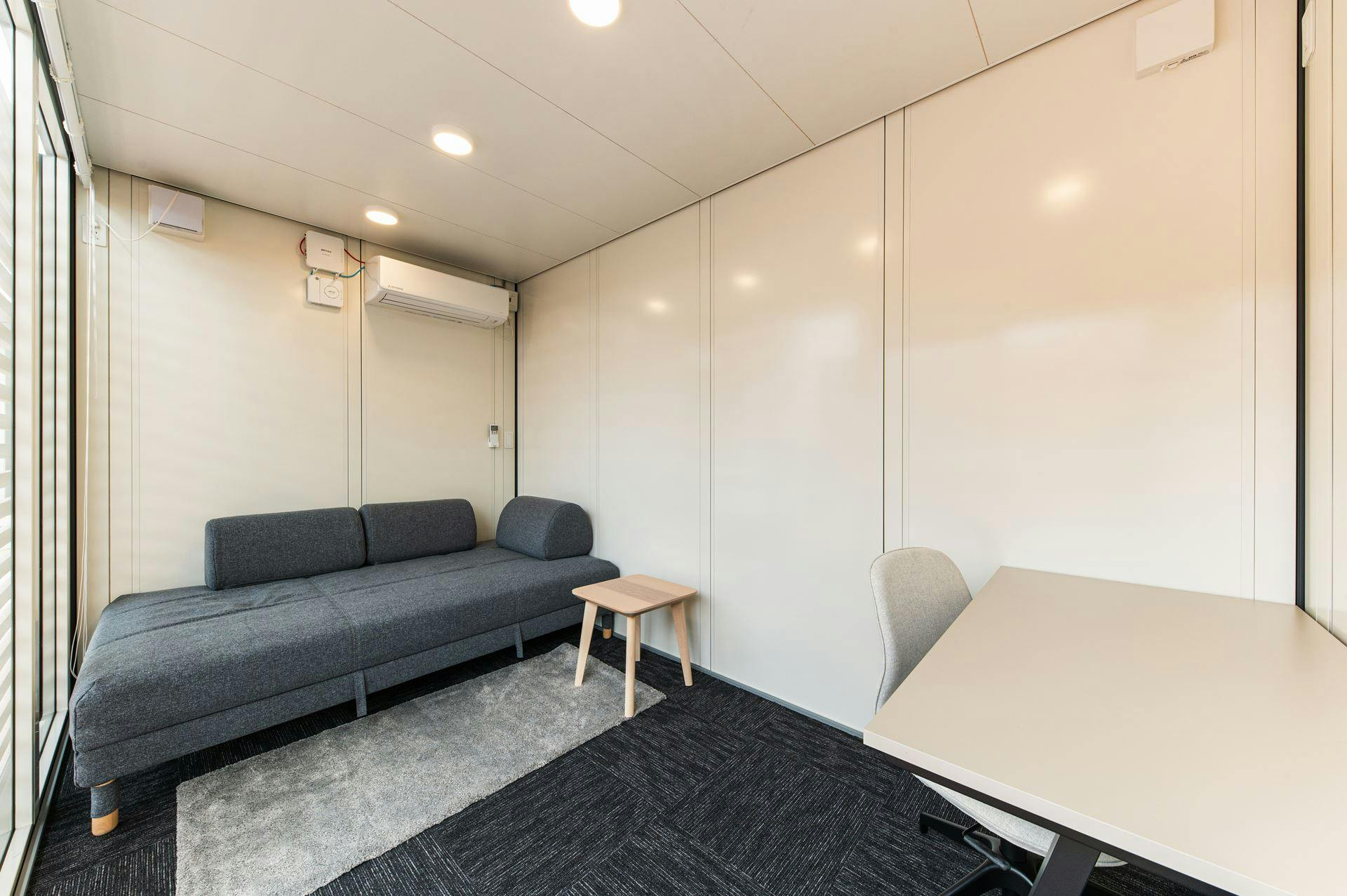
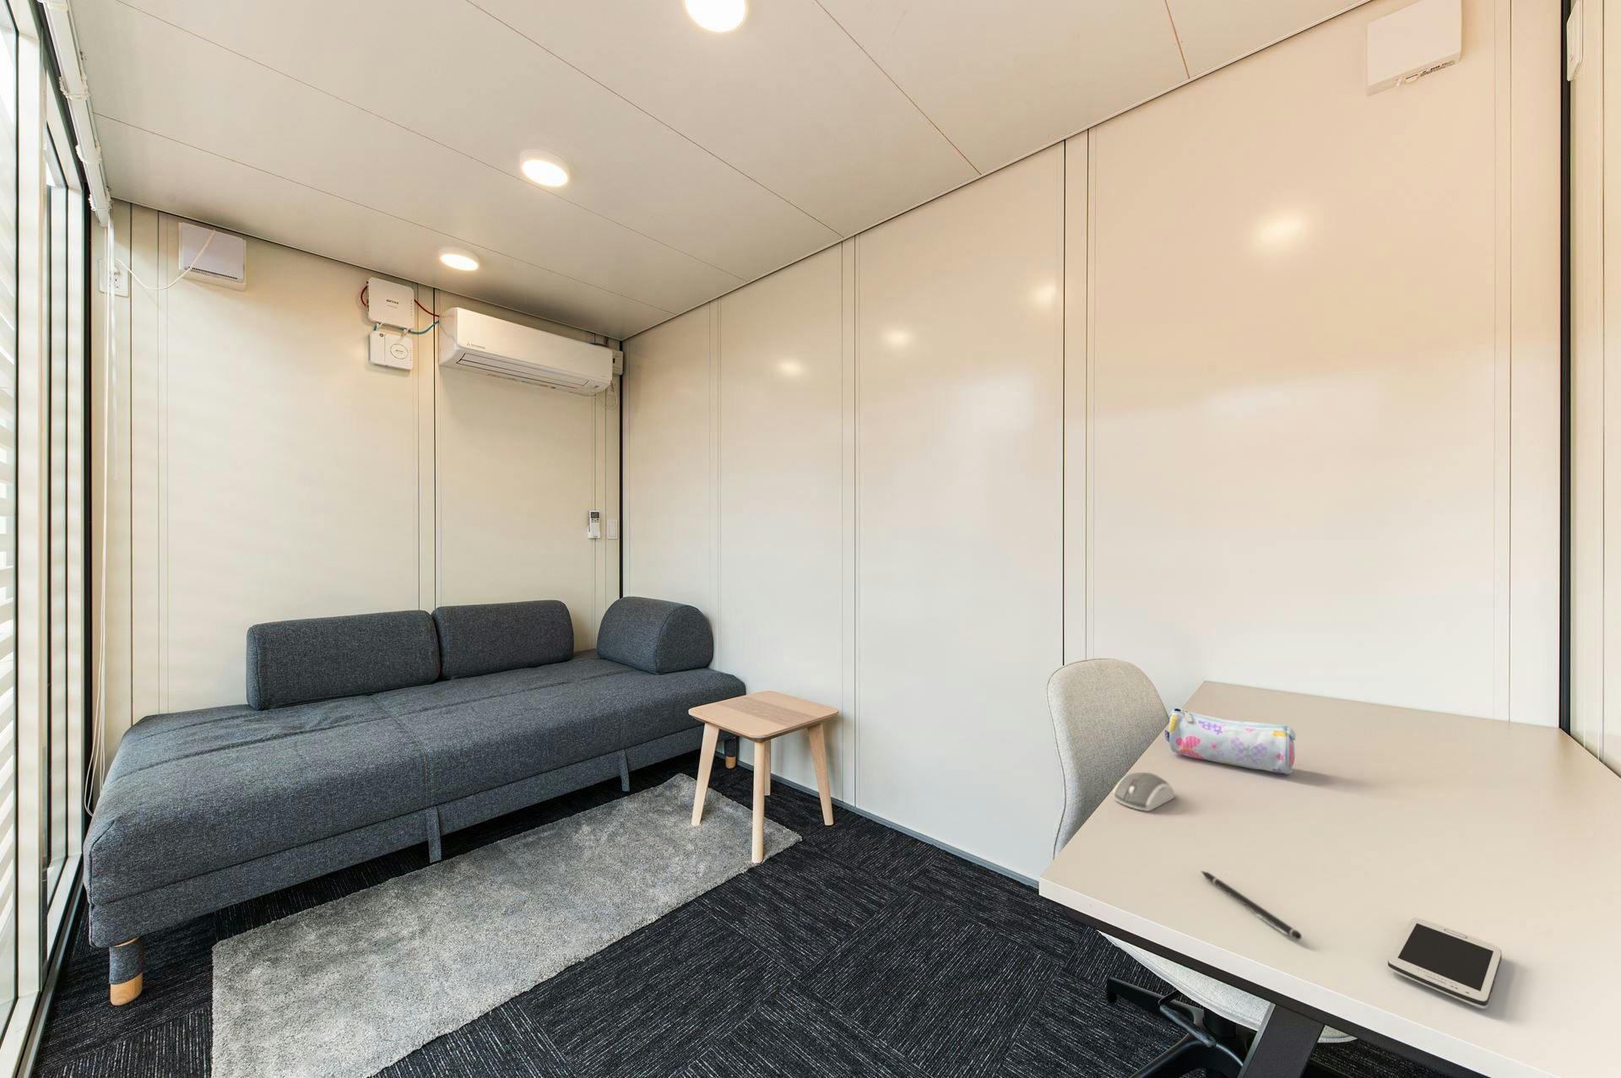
+ pencil case [1164,706,1296,775]
+ pen [1201,870,1303,941]
+ computer mouse [1112,771,1176,812]
+ smartphone [1388,917,1502,1009]
